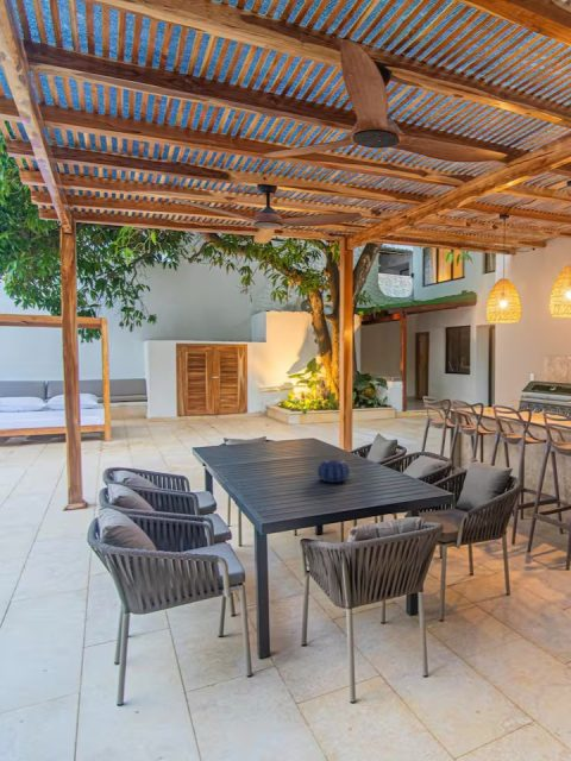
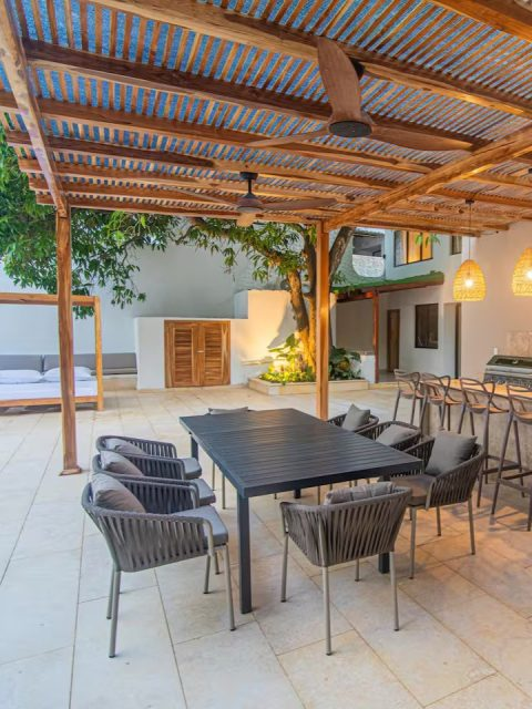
- decorative bowl [316,459,351,484]
